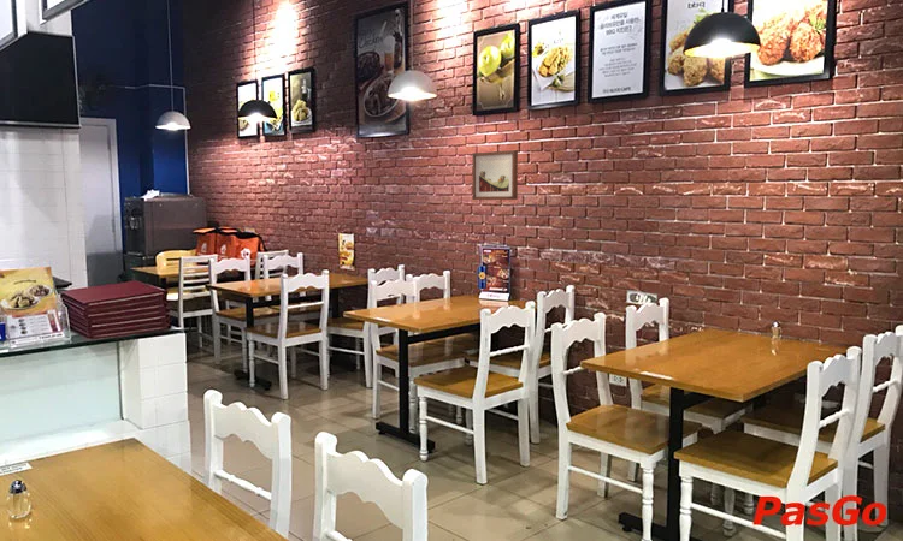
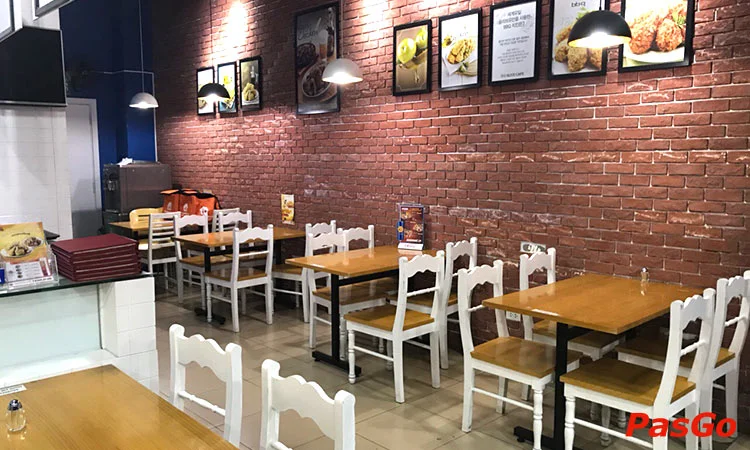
- wall art [471,149,519,201]
